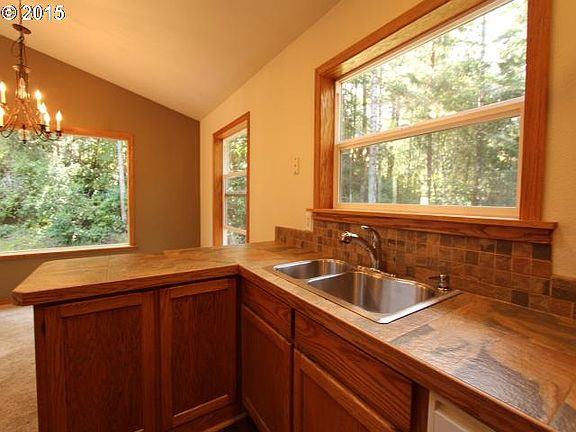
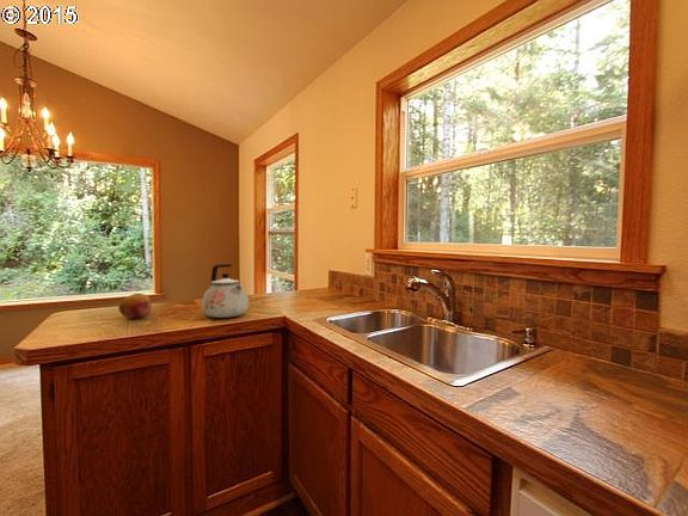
+ fruit [117,293,153,320]
+ kettle [201,263,250,319]
